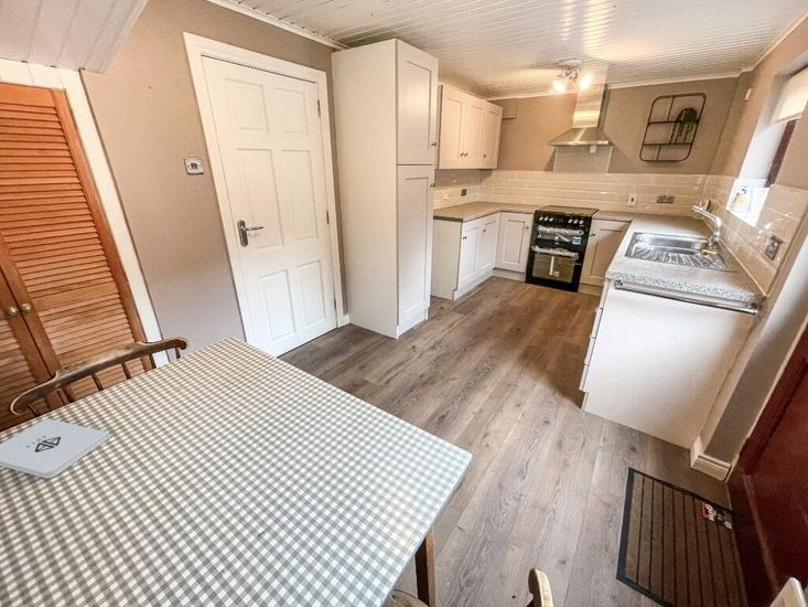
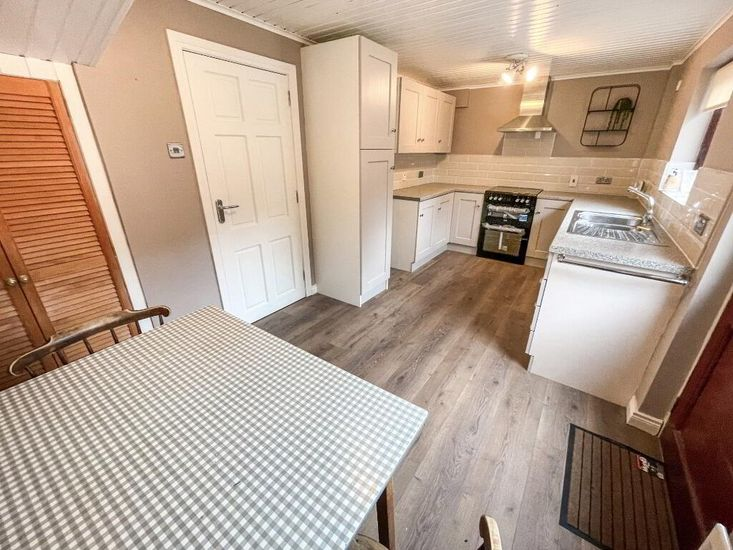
- notepad [0,417,111,479]
